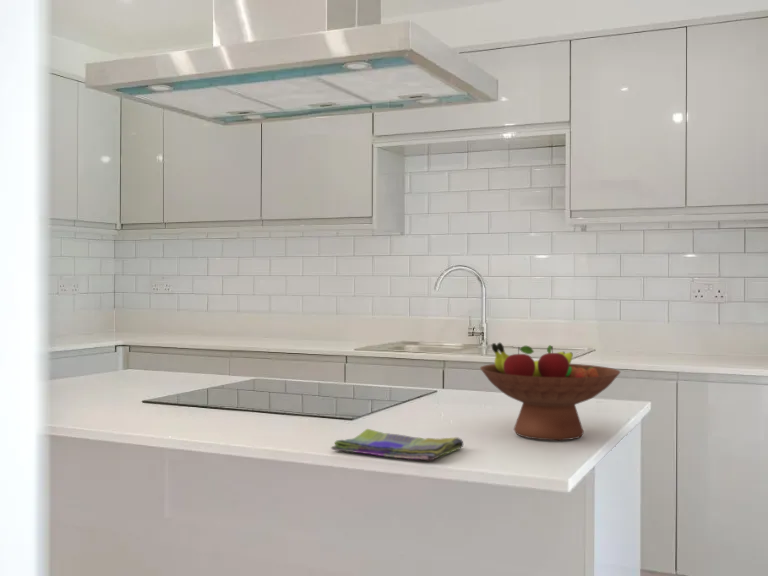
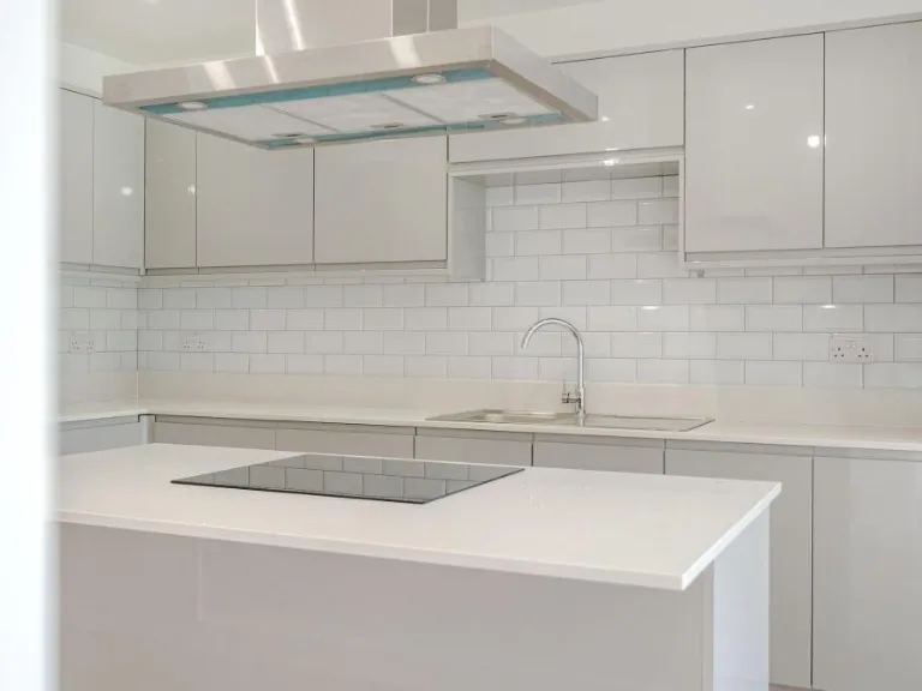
- fruit bowl [479,342,621,441]
- dish towel [330,428,464,462]
